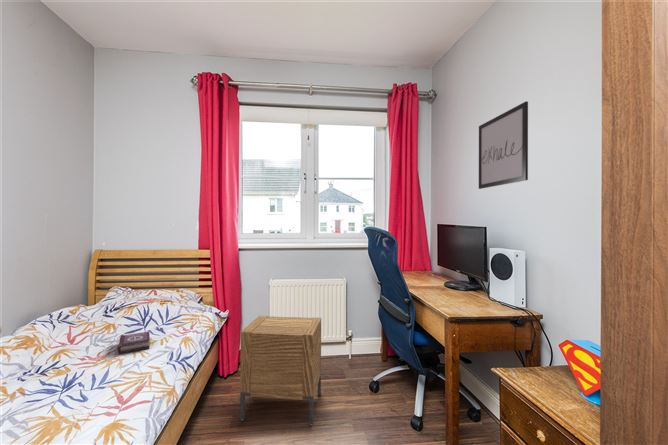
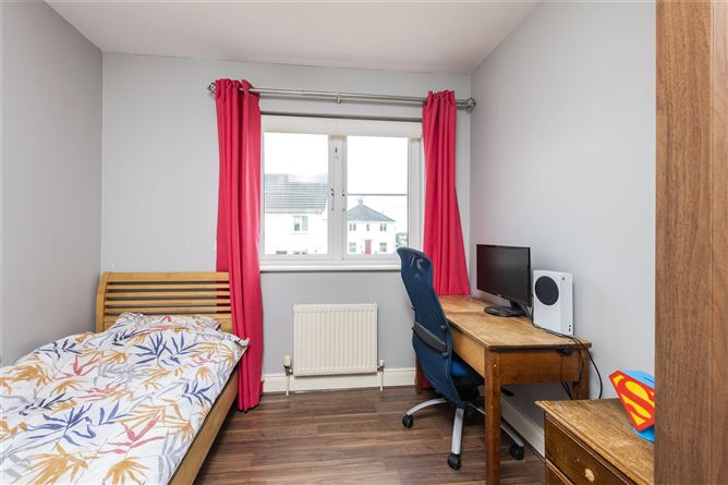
- book [117,331,151,355]
- nightstand [239,315,322,426]
- wall art [478,101,529,190]
